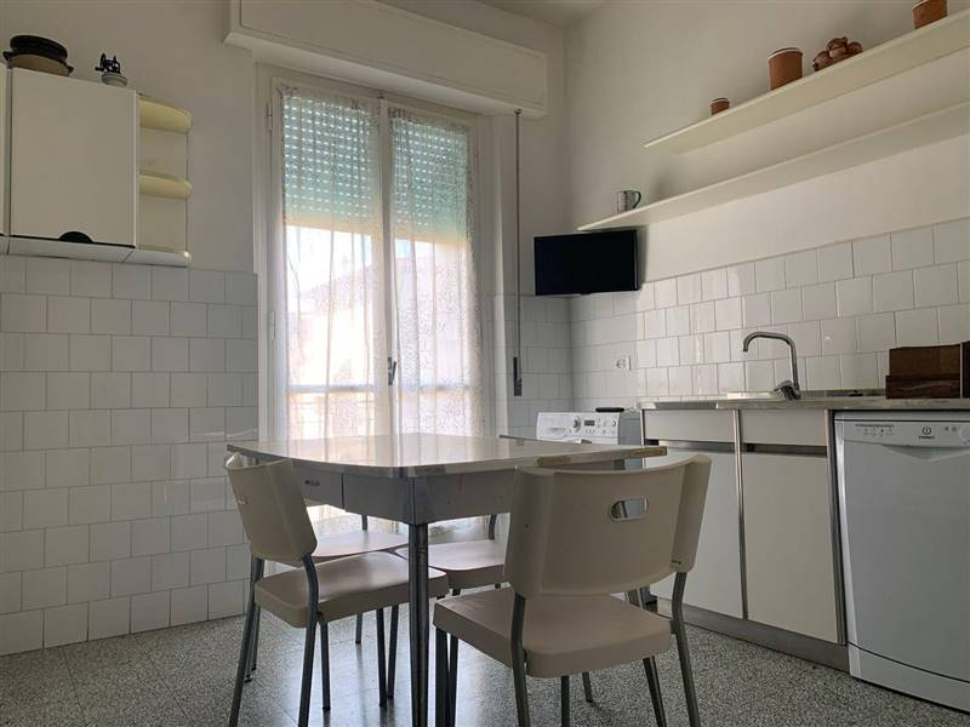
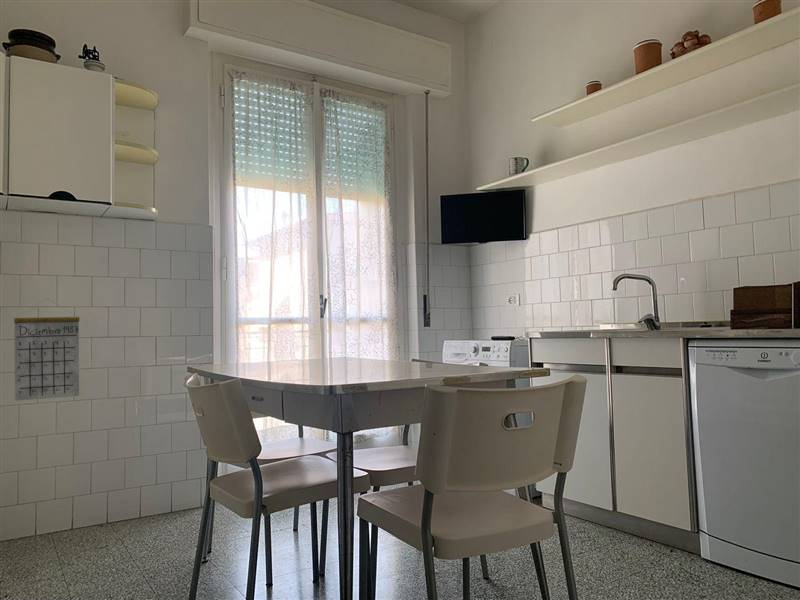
+ calendar [13,298,80,402]
